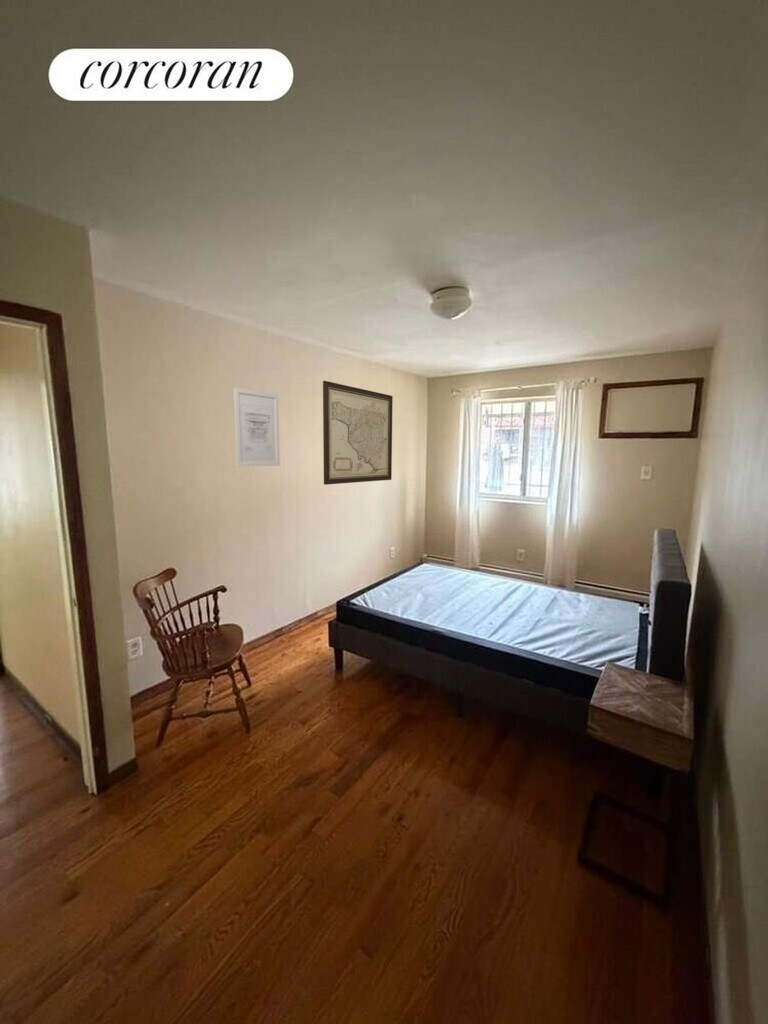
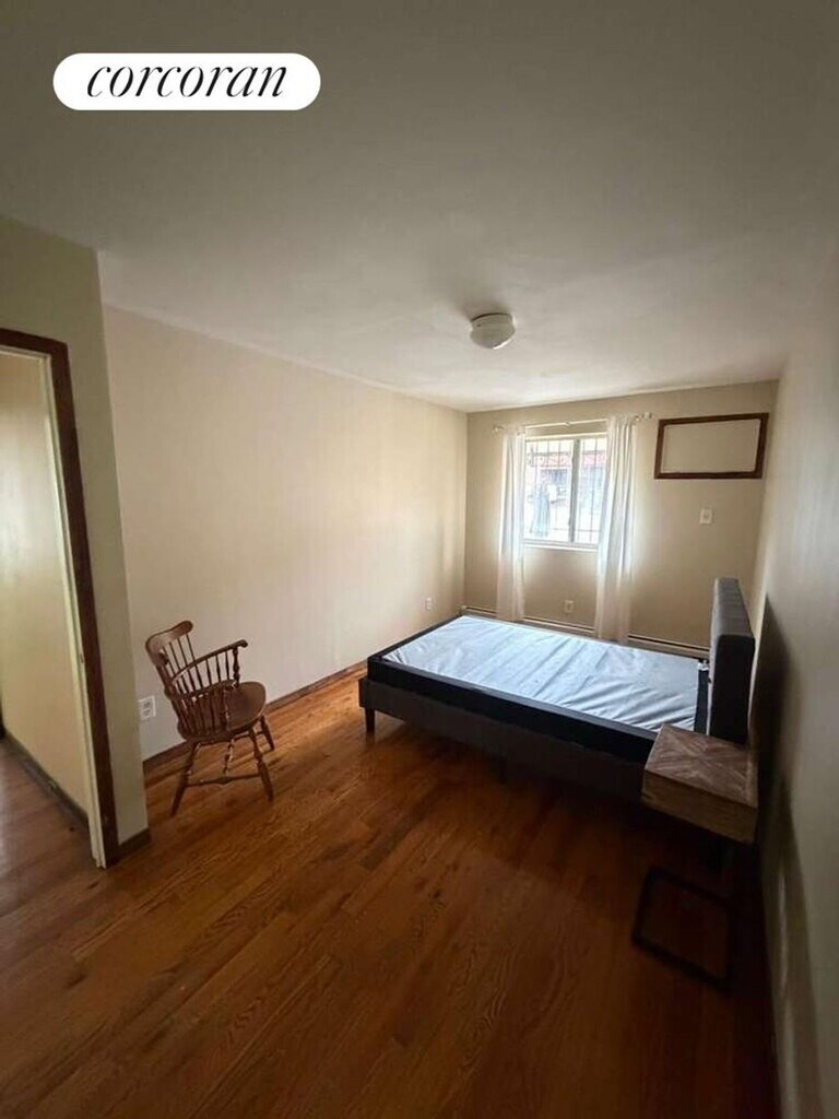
- wall art [233,387,281,467]
- wall art [322,380,394,486]
